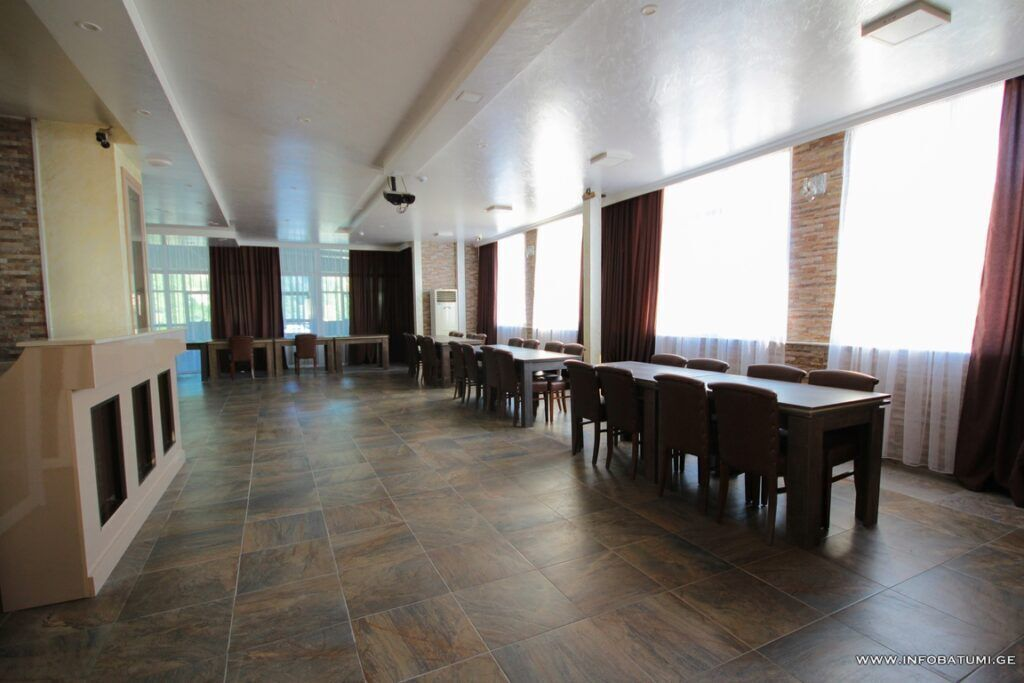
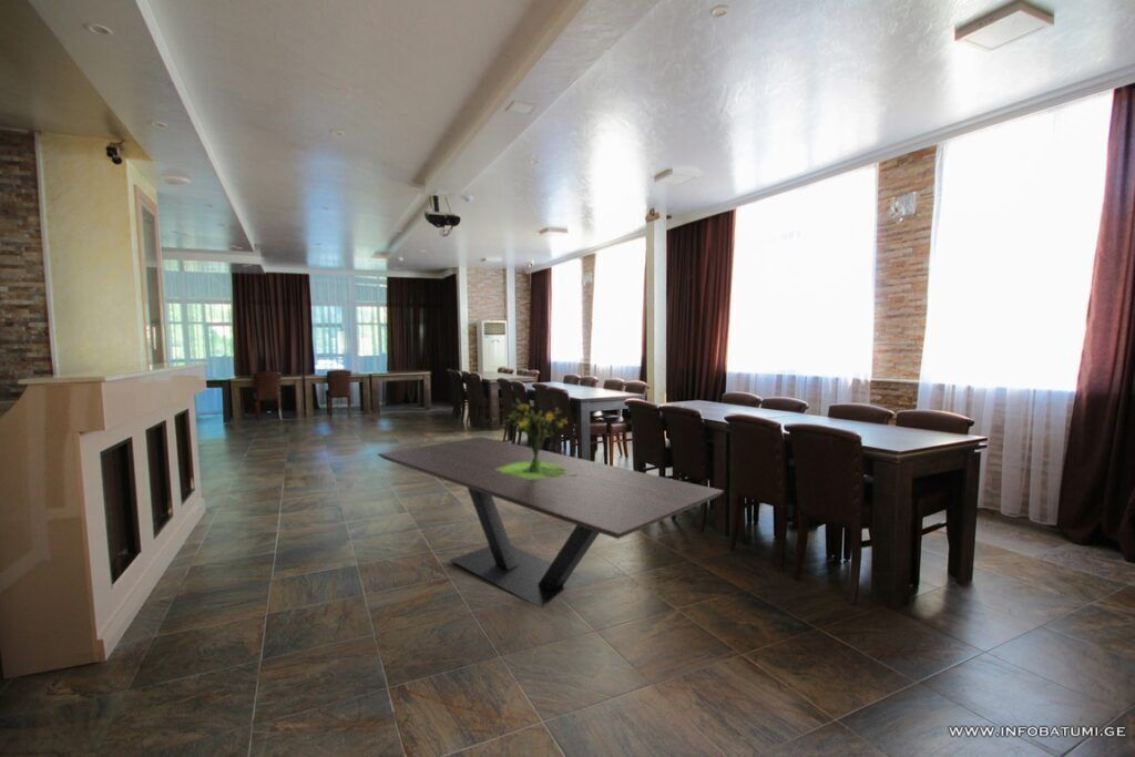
+ dining table [377,436,725,608]
+ bouquet [497,397,577,479]
